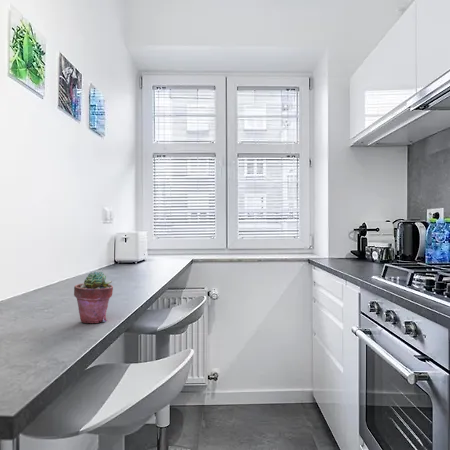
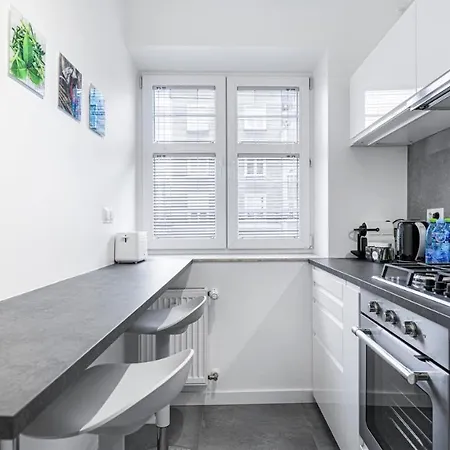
- potted succulent [73,270,114,324]
